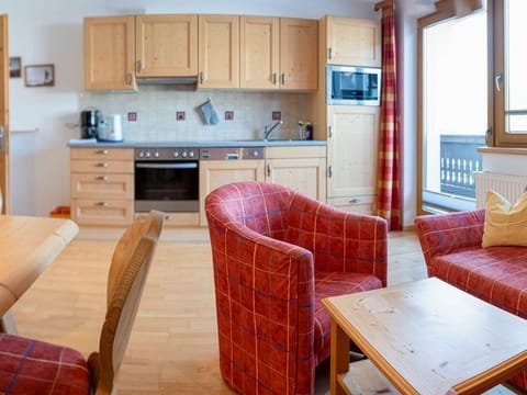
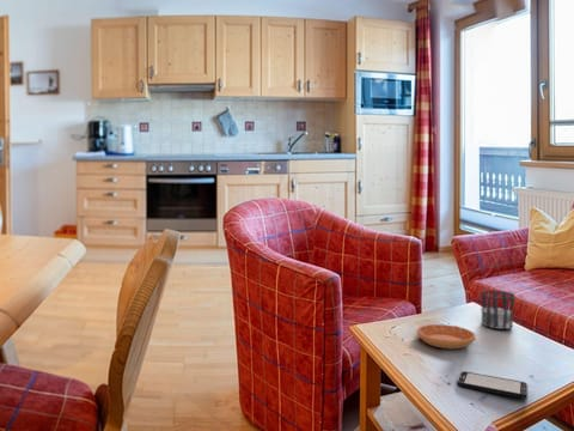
+ smartphone [457,370,529,400]
+ saucer [416,323,477,350]
+ cup [480,290,517,330]
